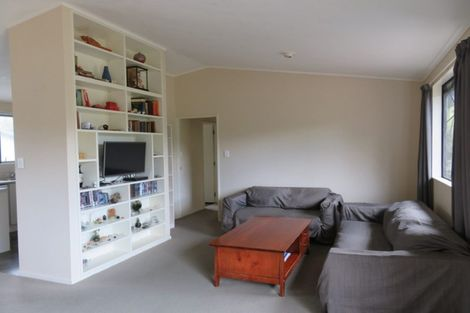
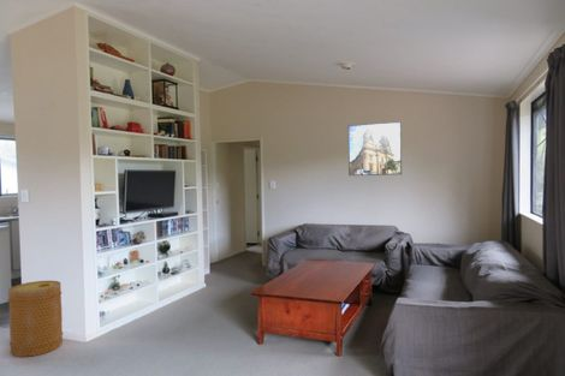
+ basket [7,280,64,358]
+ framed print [347,120,403,177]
